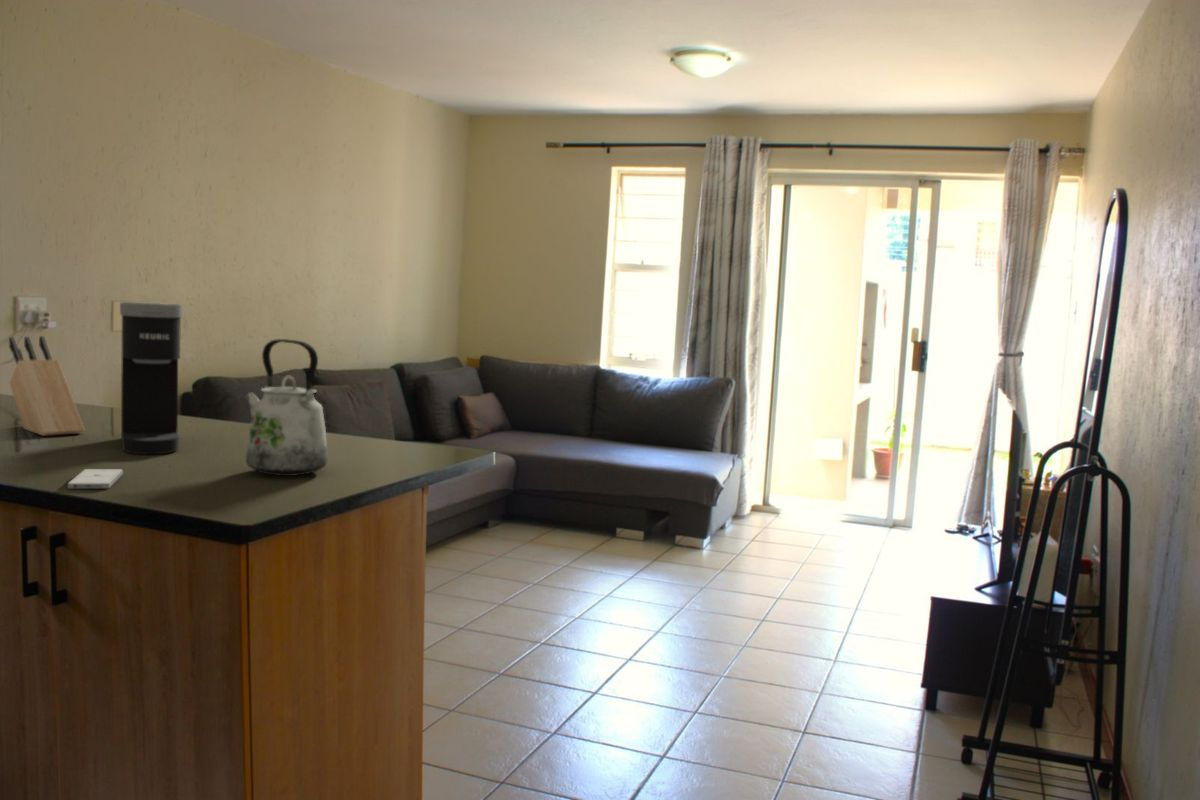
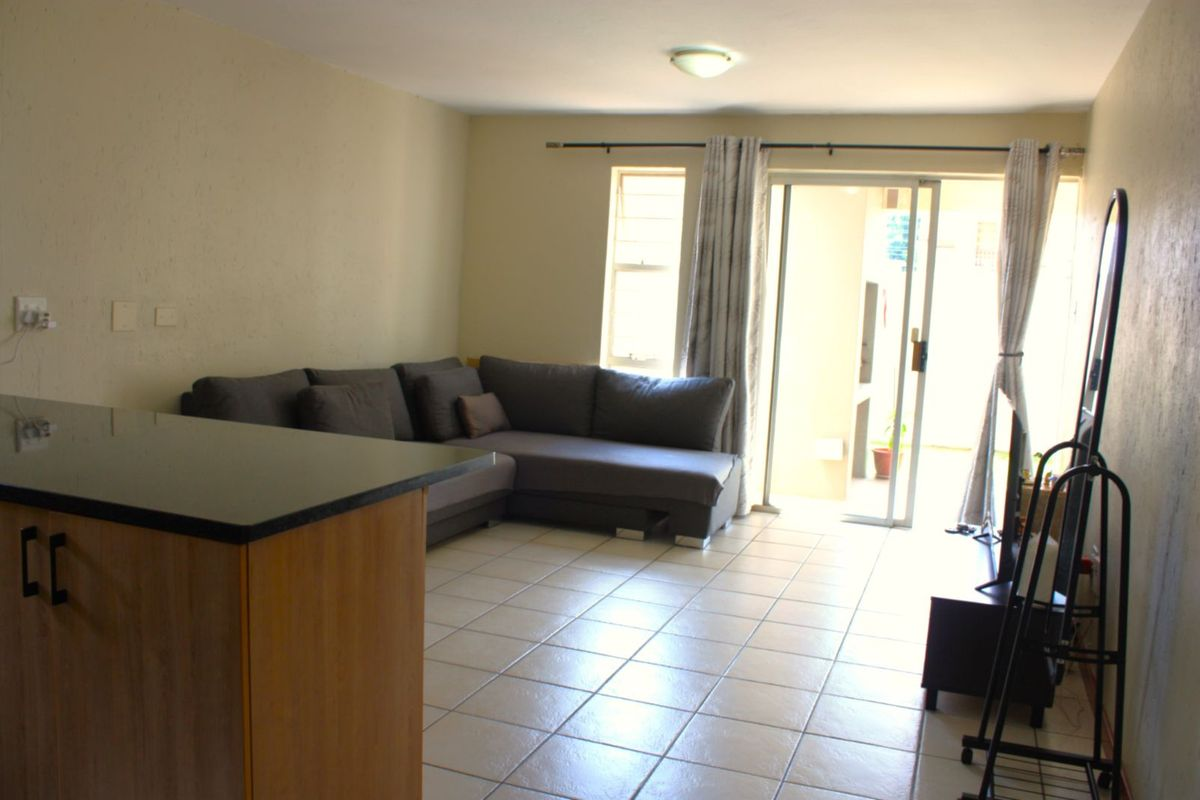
- knife block [8,335,85,437]
- smartphone [67,468,124,489]
- coffee maker [119,301,184,455]
- kettle [243,338,329,477]
